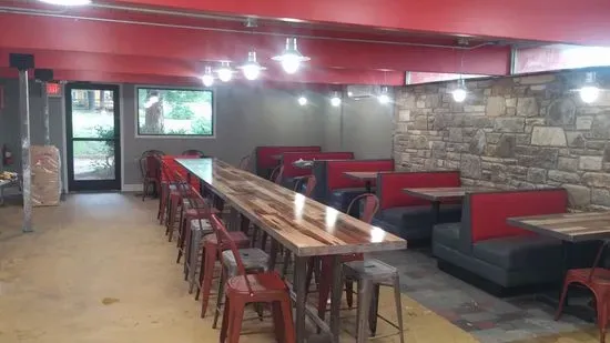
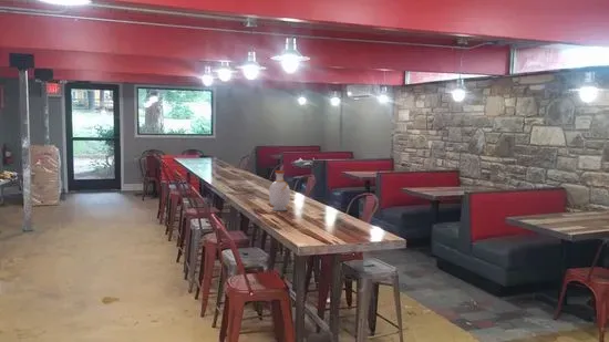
+ bottle [268,169,291,211]
